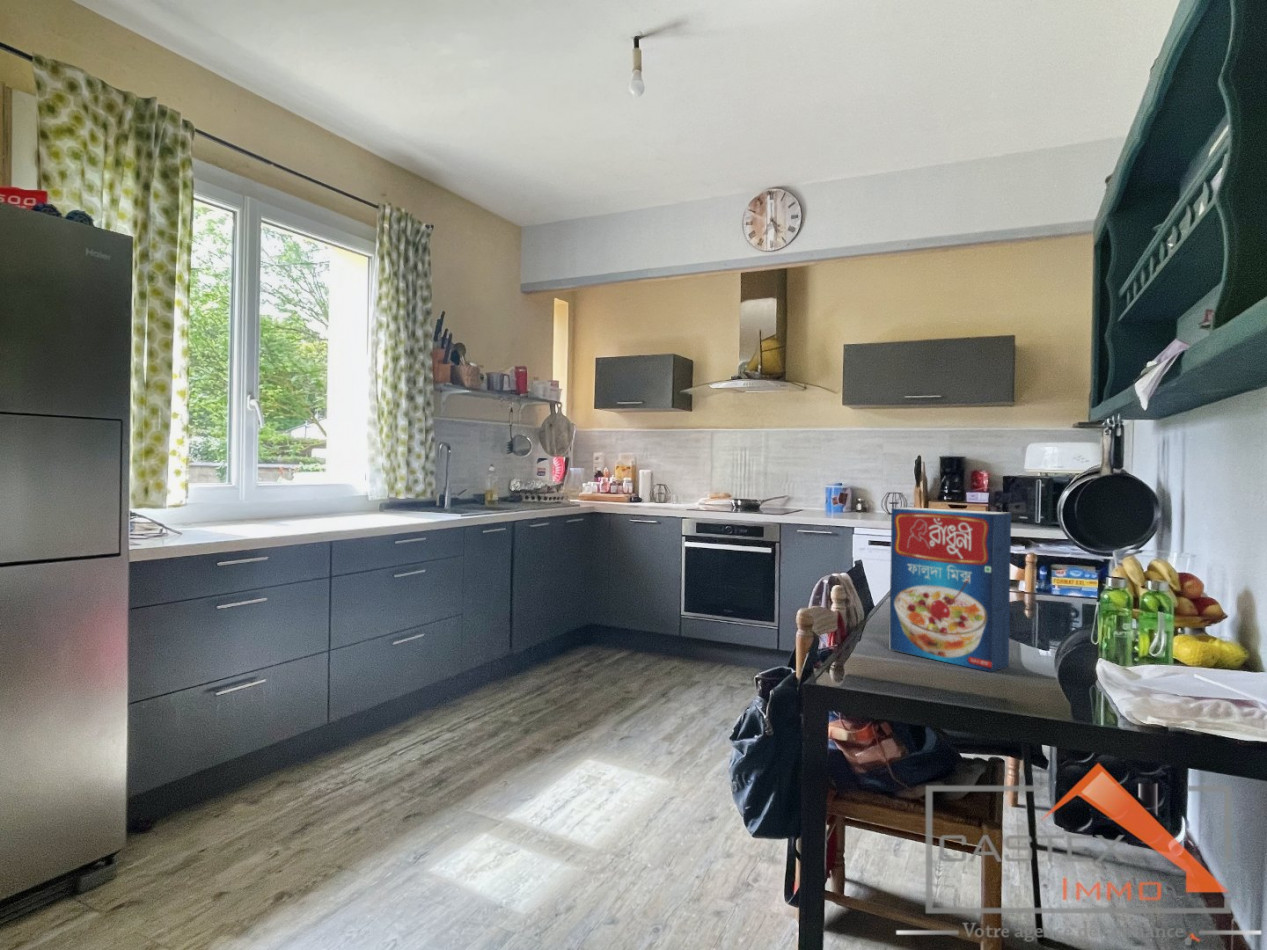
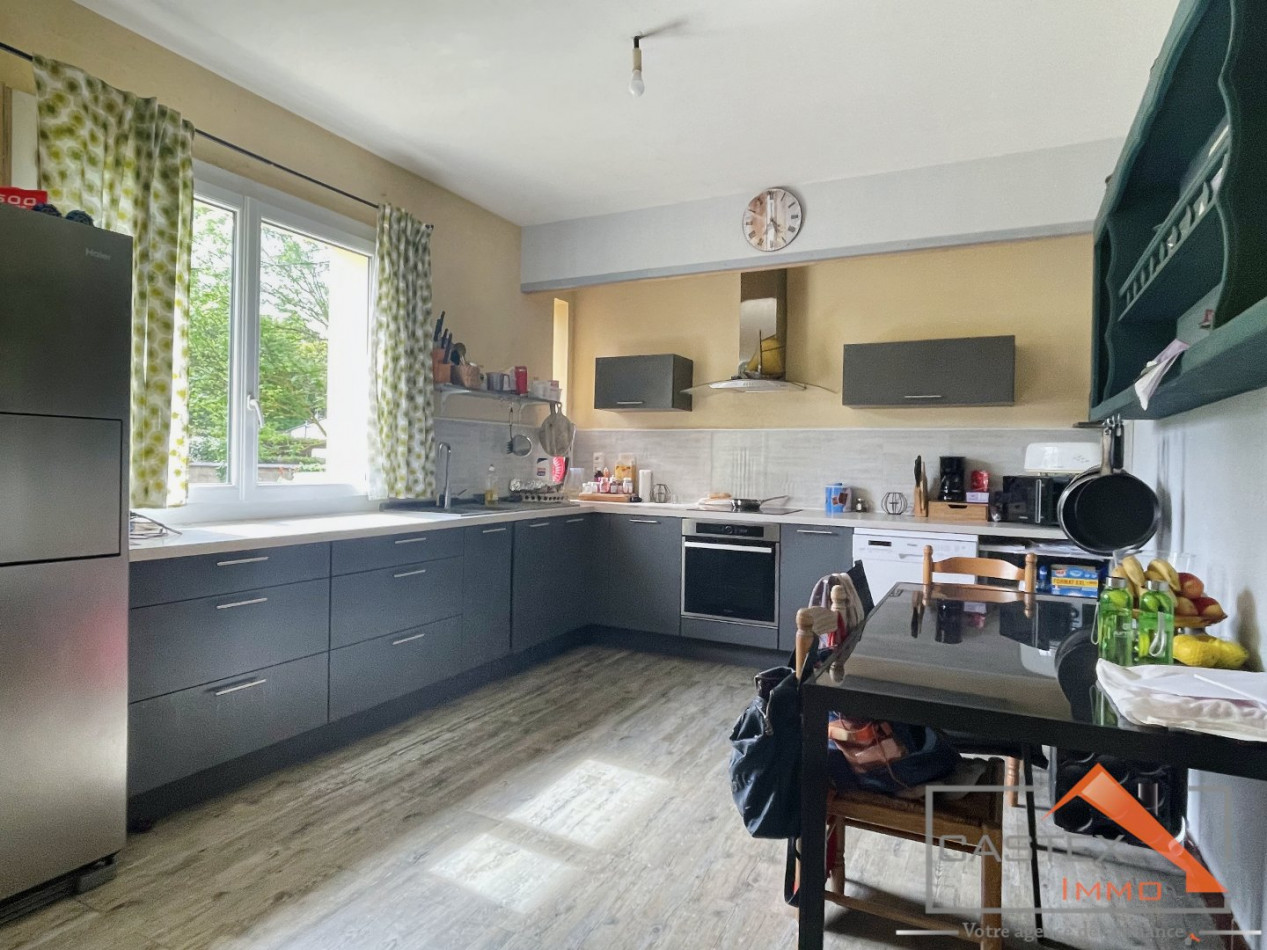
- cereal box [888,507,1012,673]
